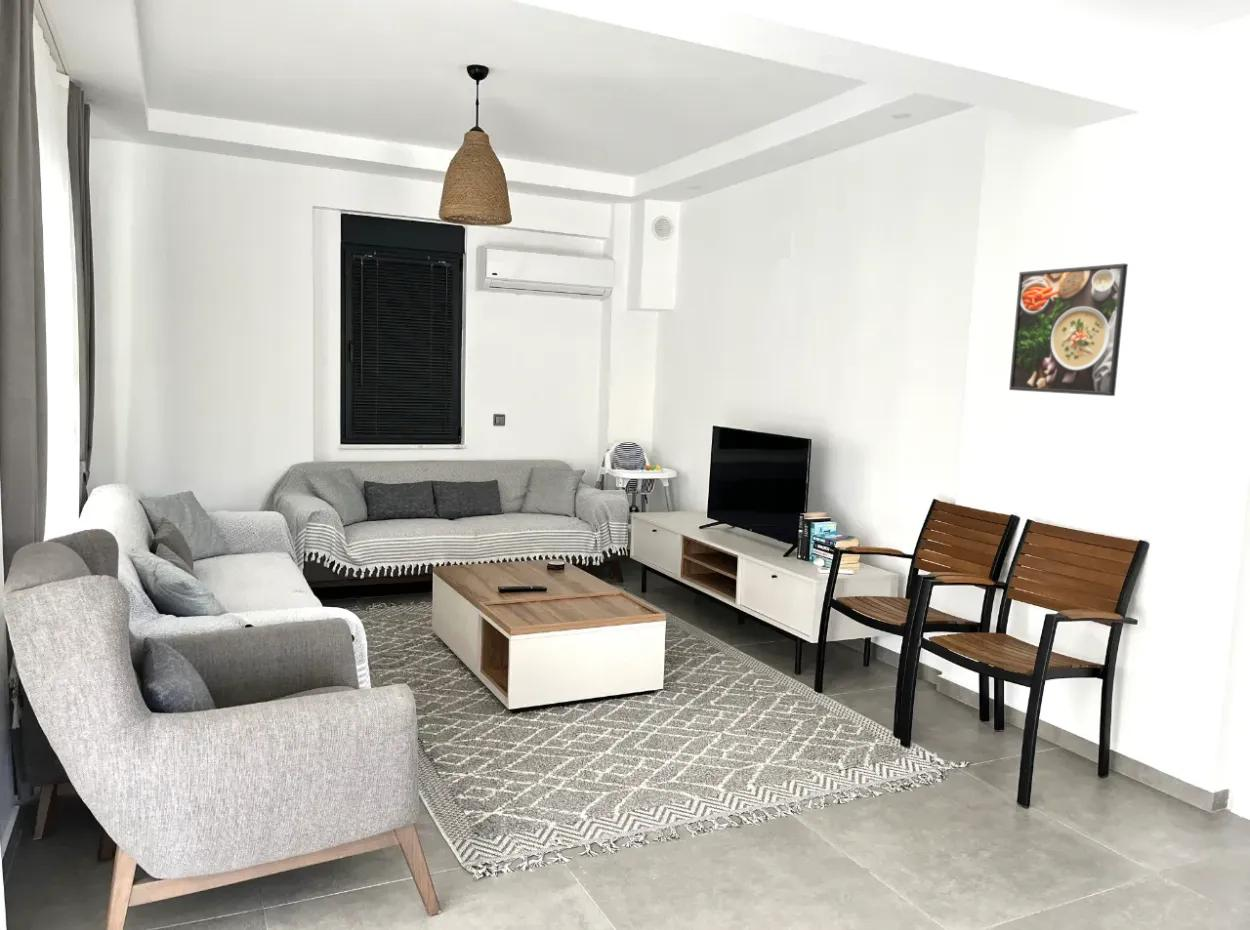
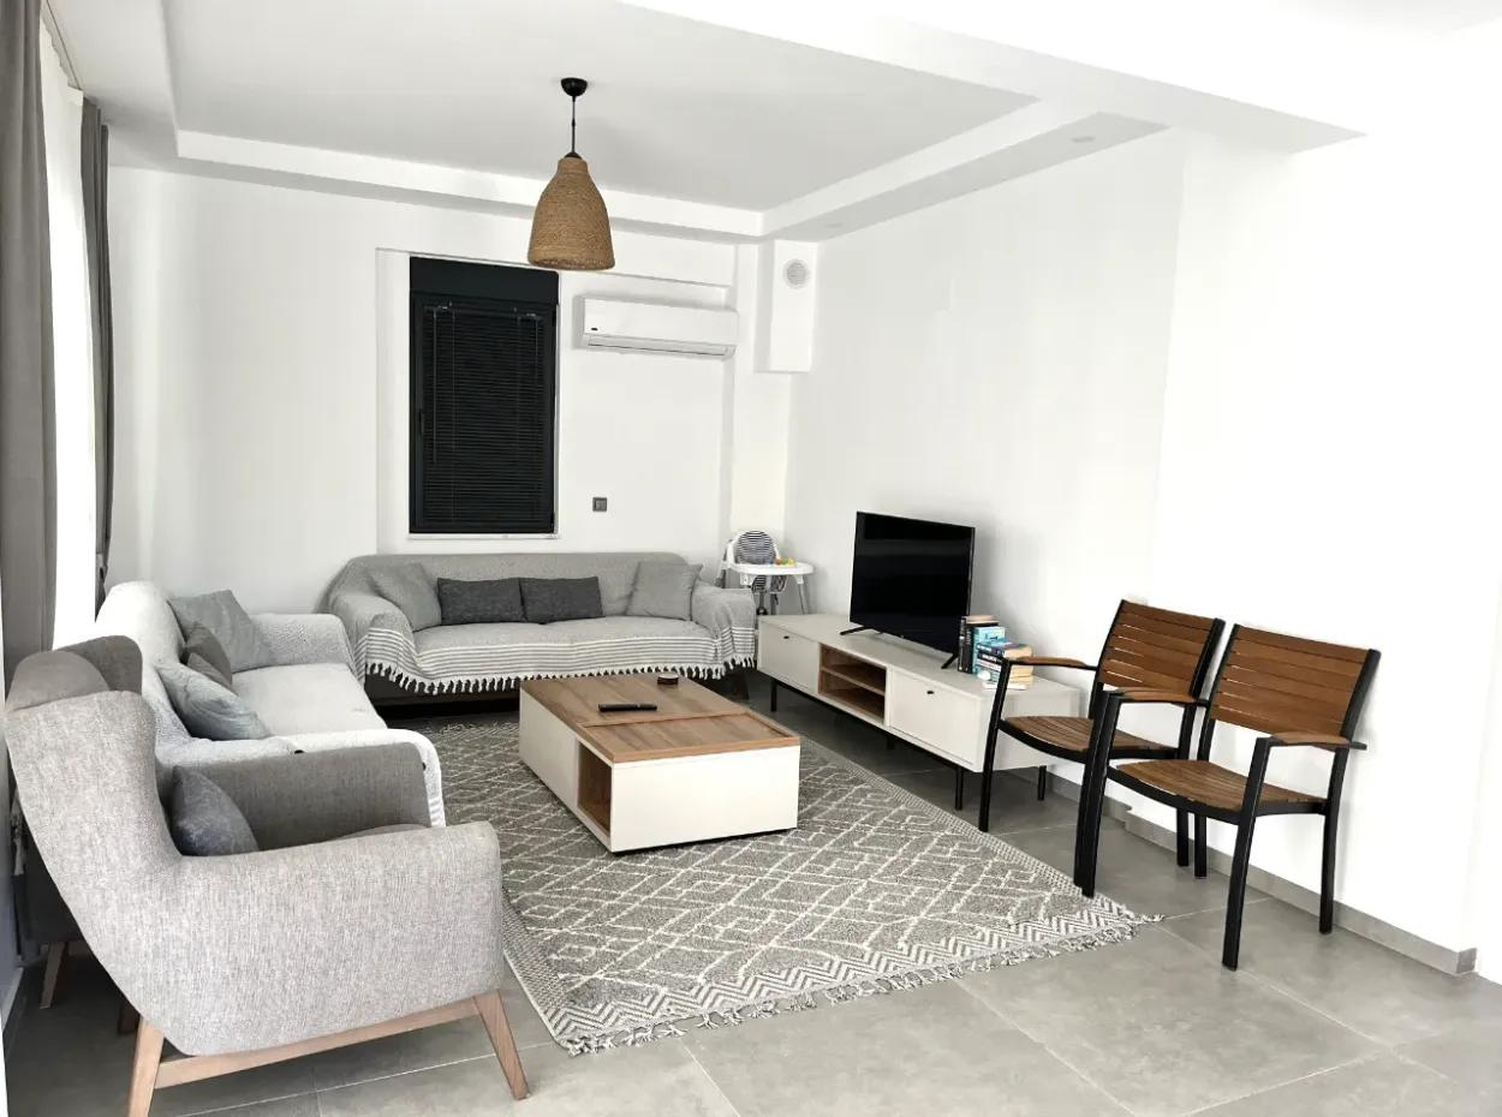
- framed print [1008,263,1129,397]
